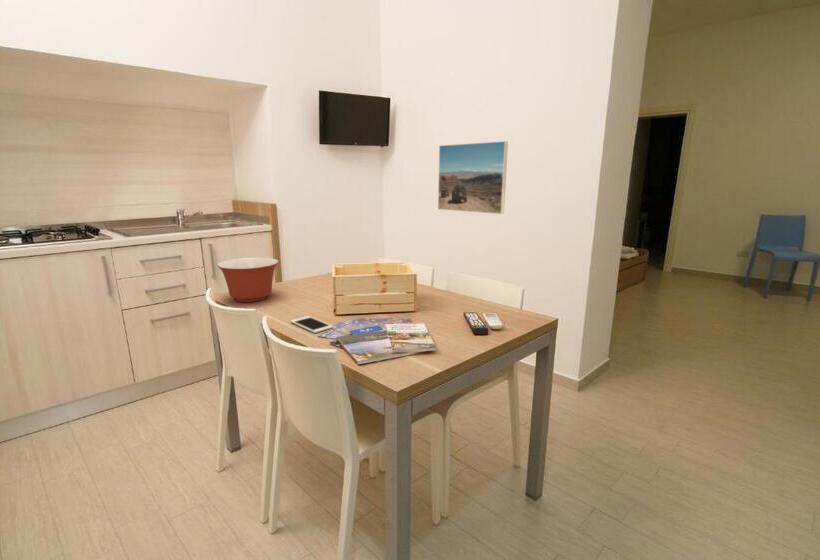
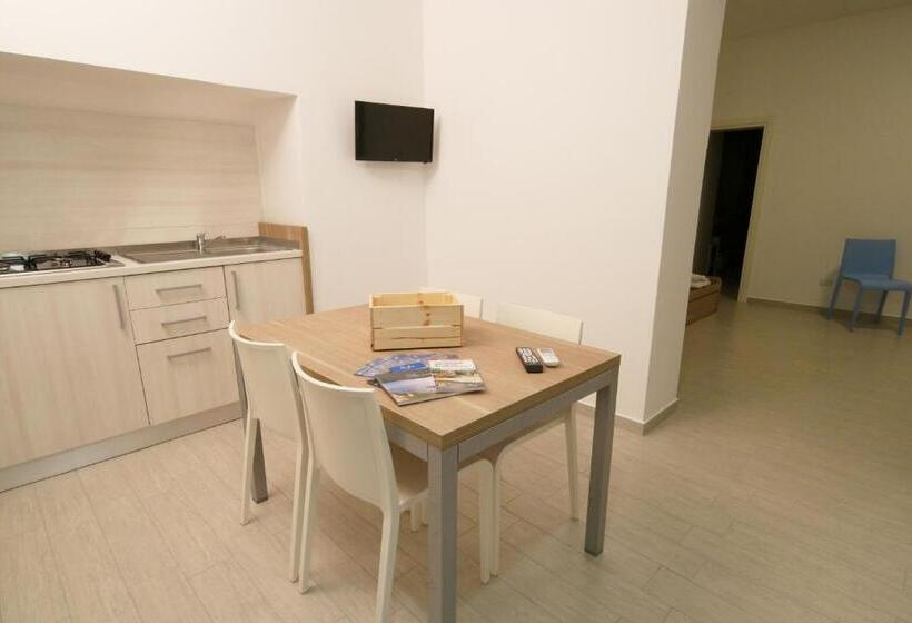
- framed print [437,140,509,215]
- cell phone [290,315,334,334]
- mixing bowl [216,257,280,303]
